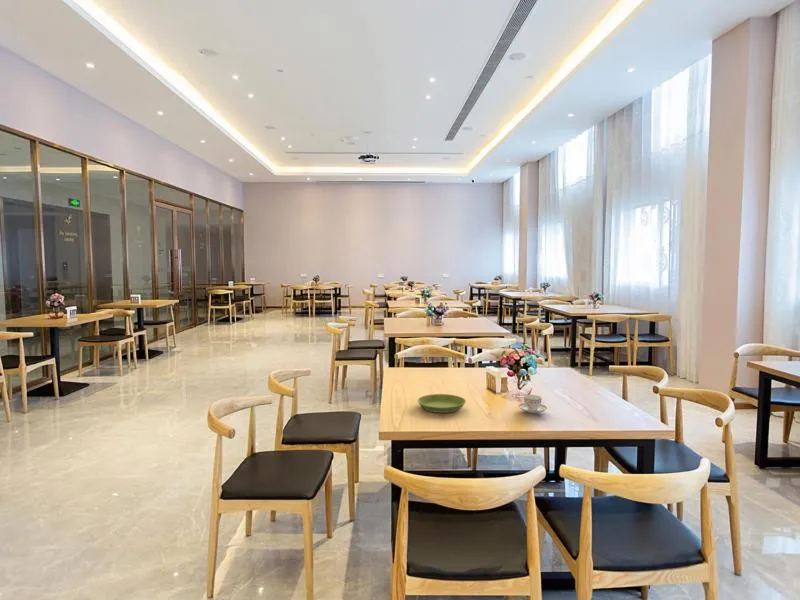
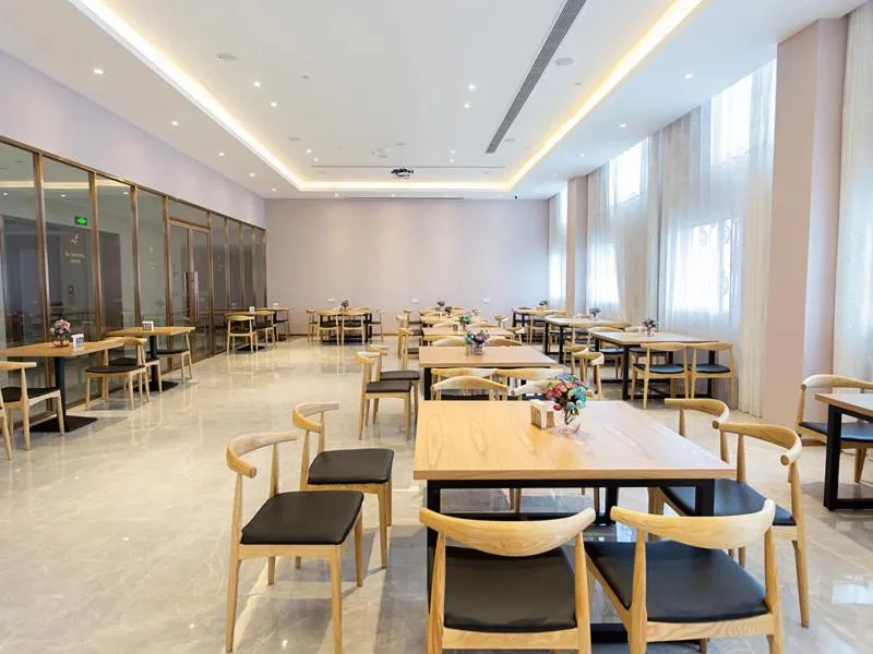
- saucer [417,393,467,414]
- teacup [517,394,548,414]
